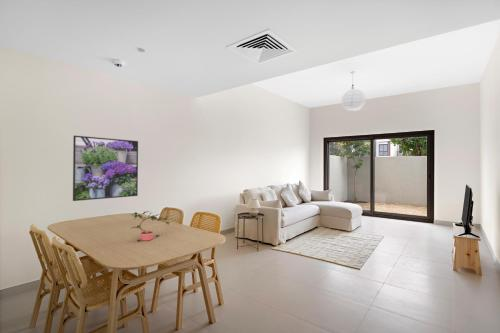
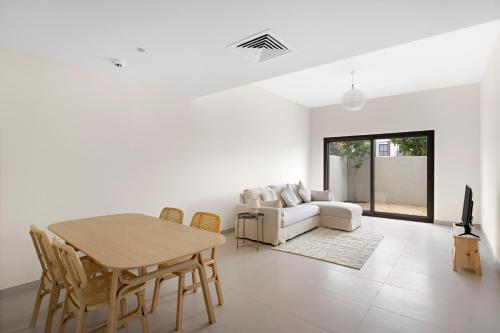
- potted plant [129,210,172,242]
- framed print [72,135,139,202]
